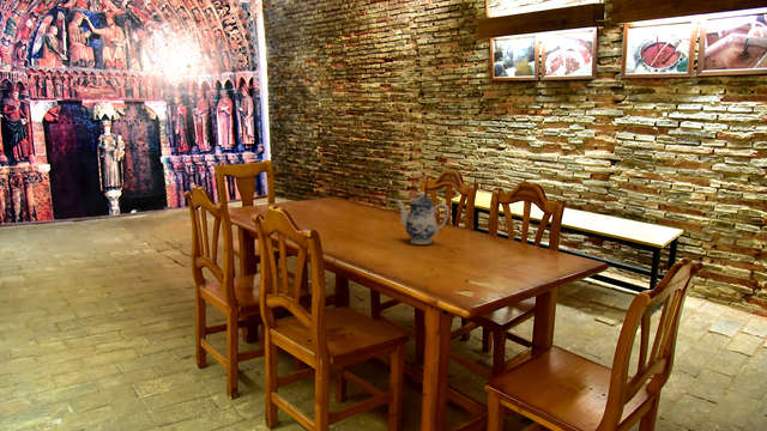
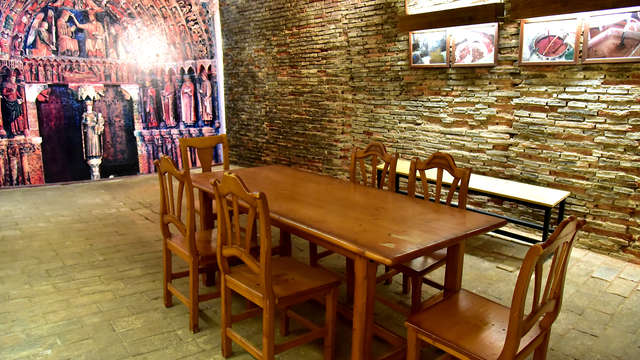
- teapot [394,190,451,245]
